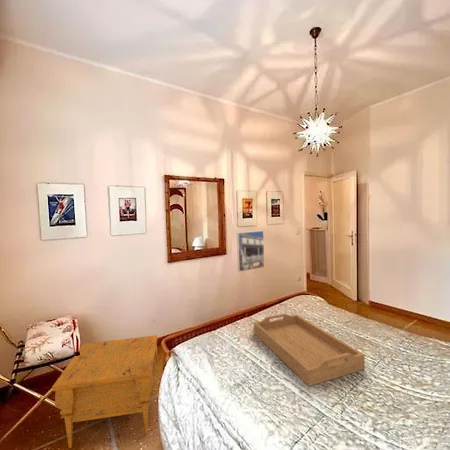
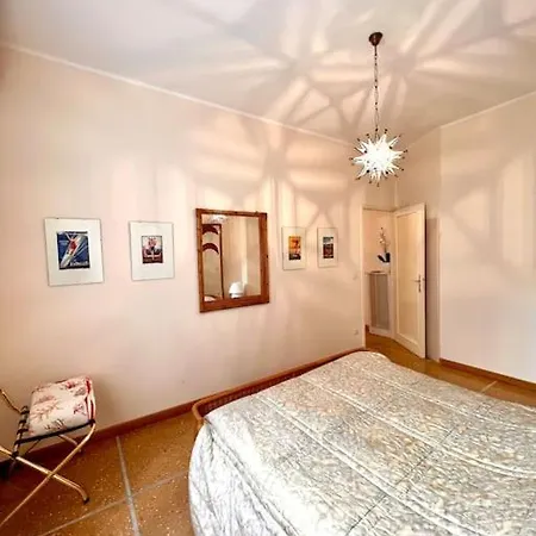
- nightstand [51,334,158,449]
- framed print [236,230,265,273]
- serving tray [253,312,366,387]
